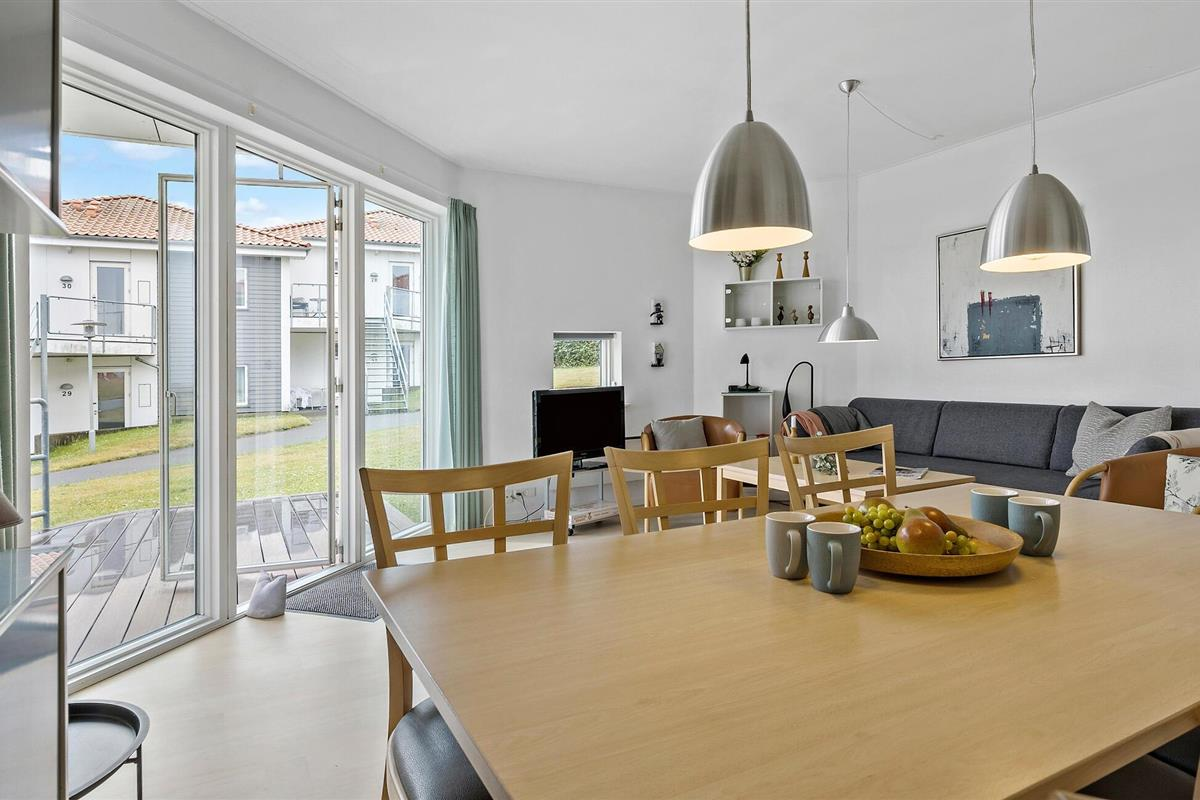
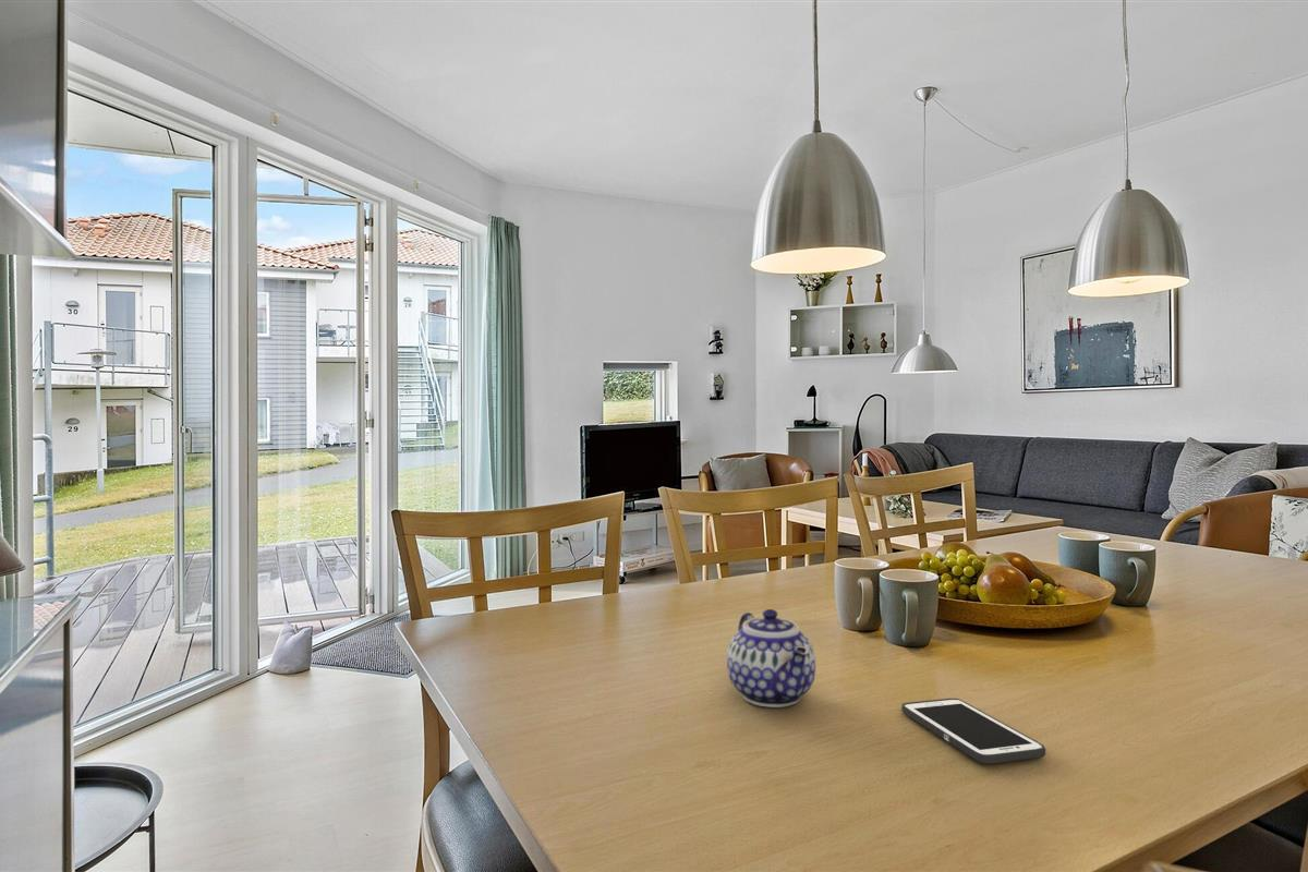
+ teapot [726,608,816,708]
+ cell phone [900,698,1046,765]
